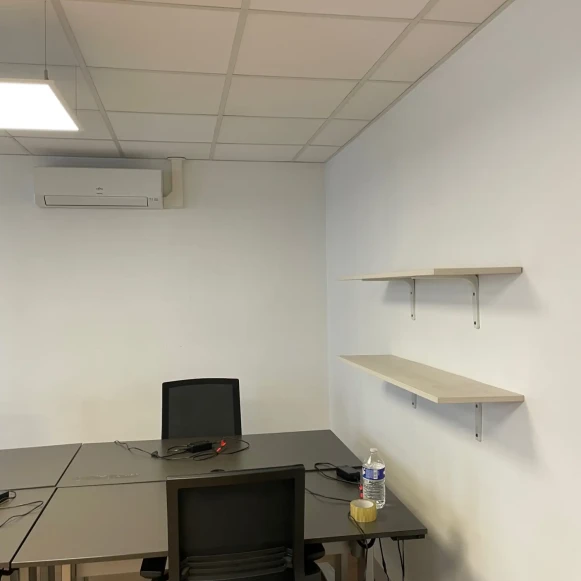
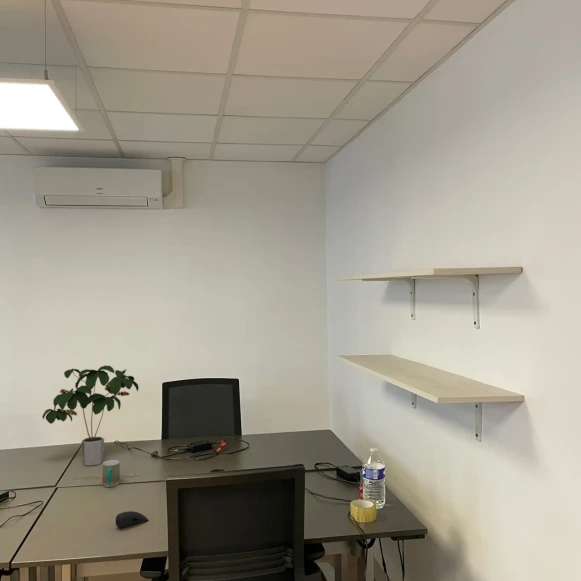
+ mug [101,459,121,488]
+ computer mouse [115,510,149,529]
+ potted plant [41,365,140,466]
